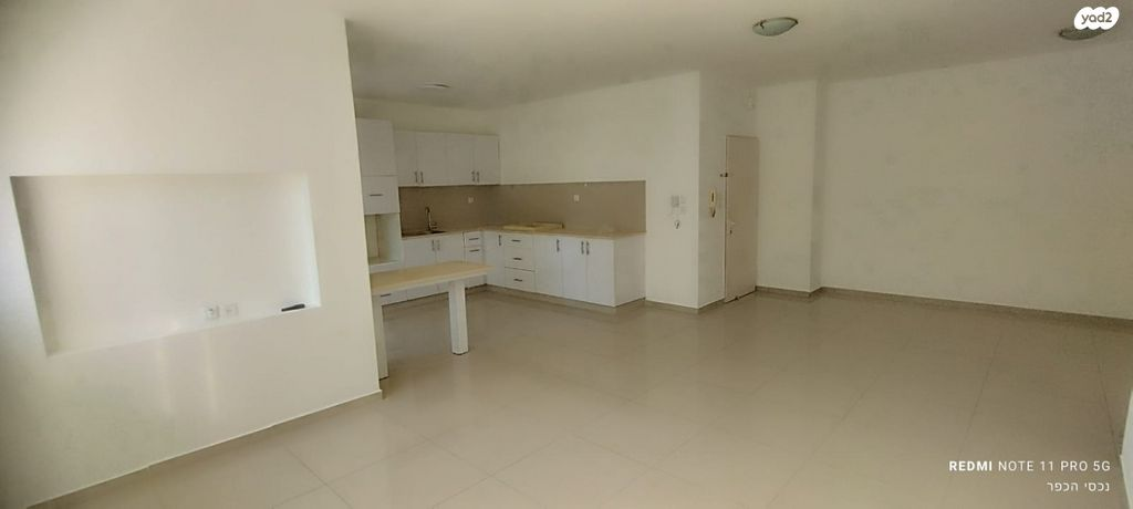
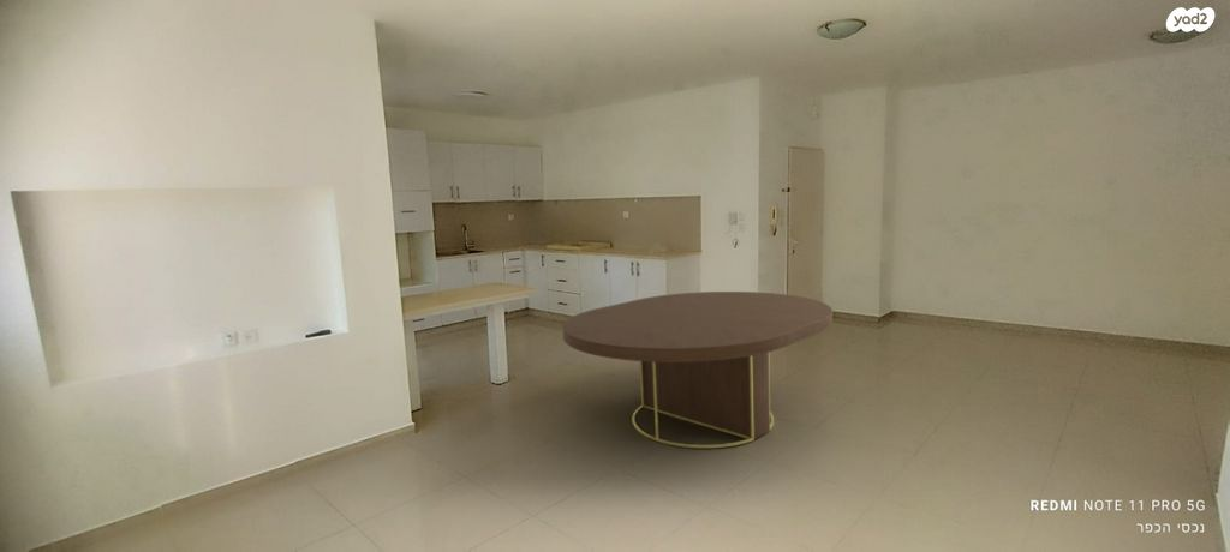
+ dining table [561,290,834,449]
